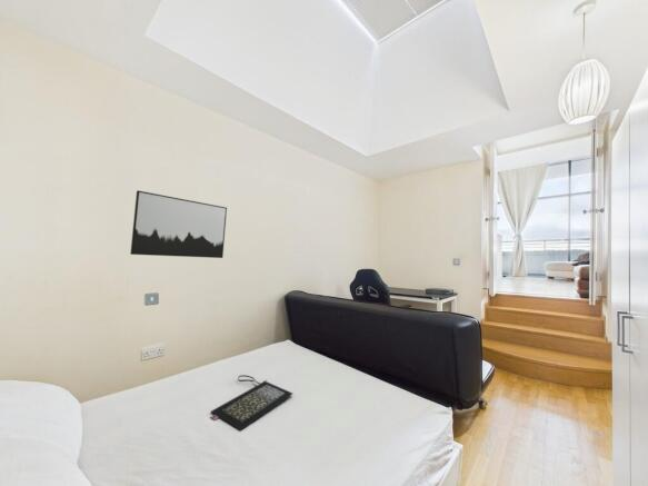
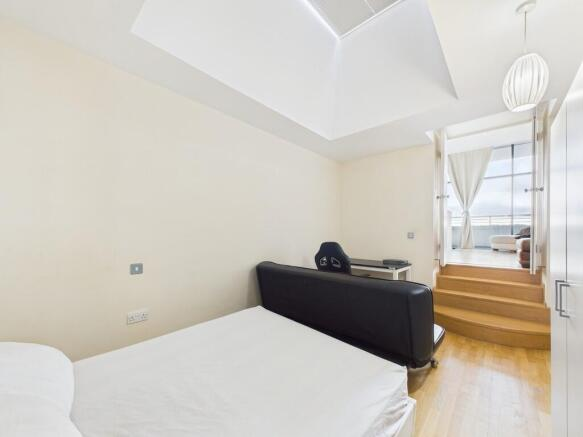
- clutch bag [210,374,293,432]
- wall art [129,189,228,259]
